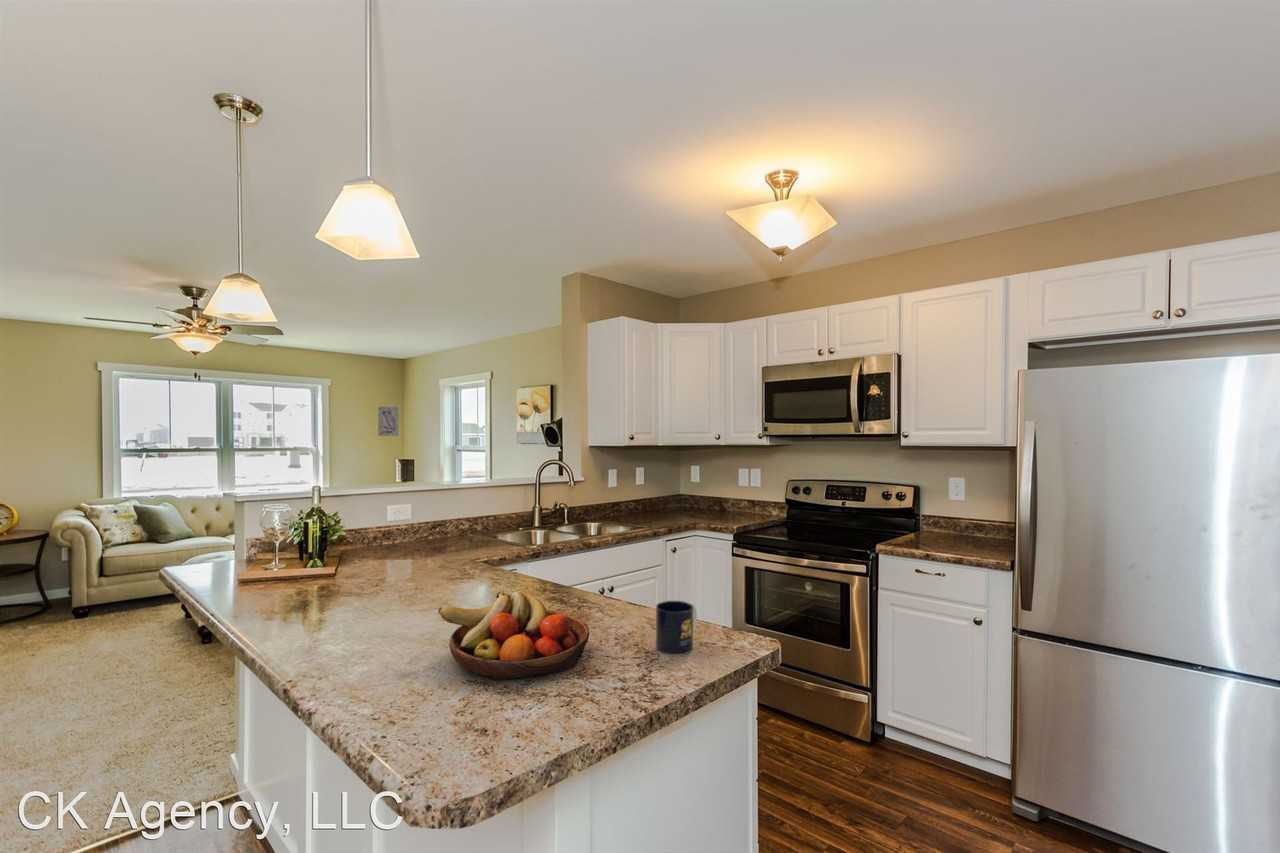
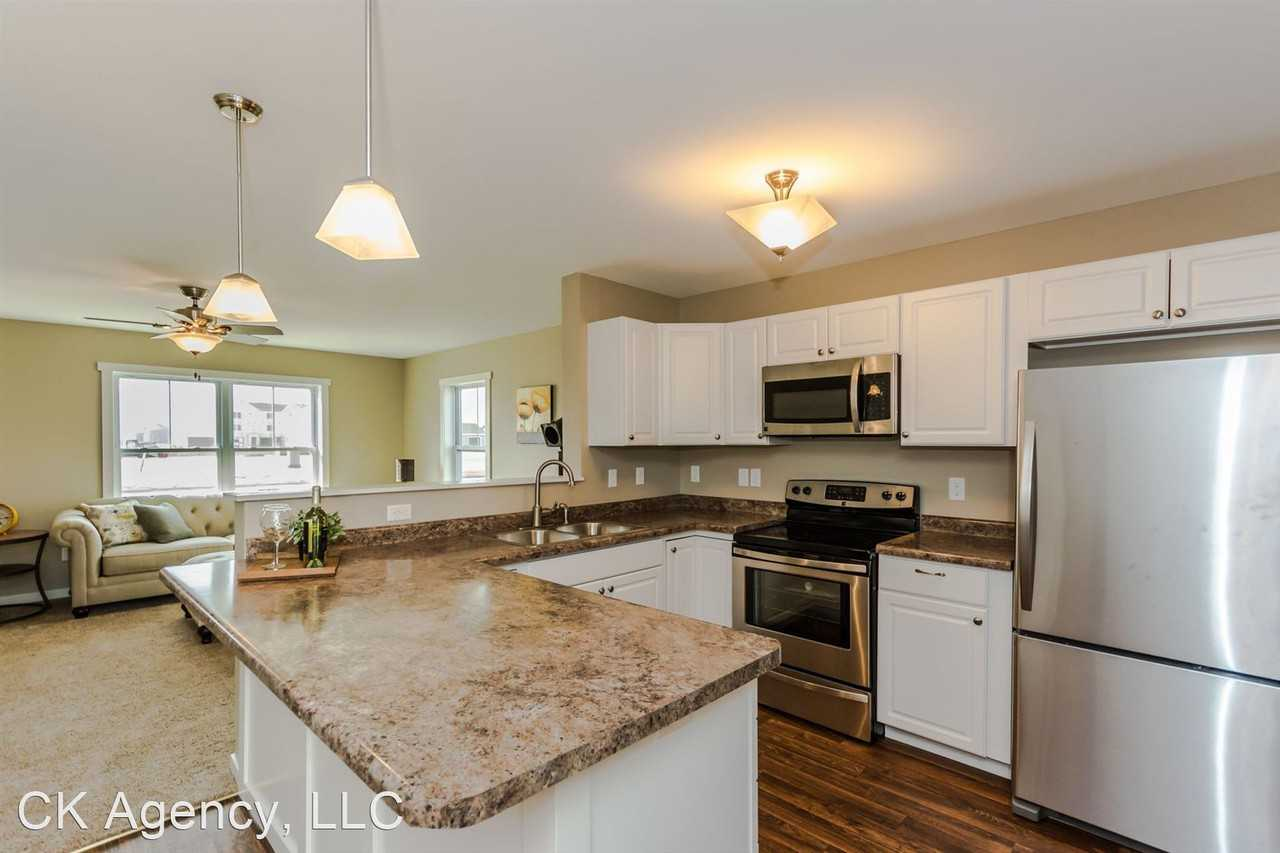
- wall art [377,406,399,437]
- mug [655,600,698,656]
- fruit bowl [437,590,590,680]
